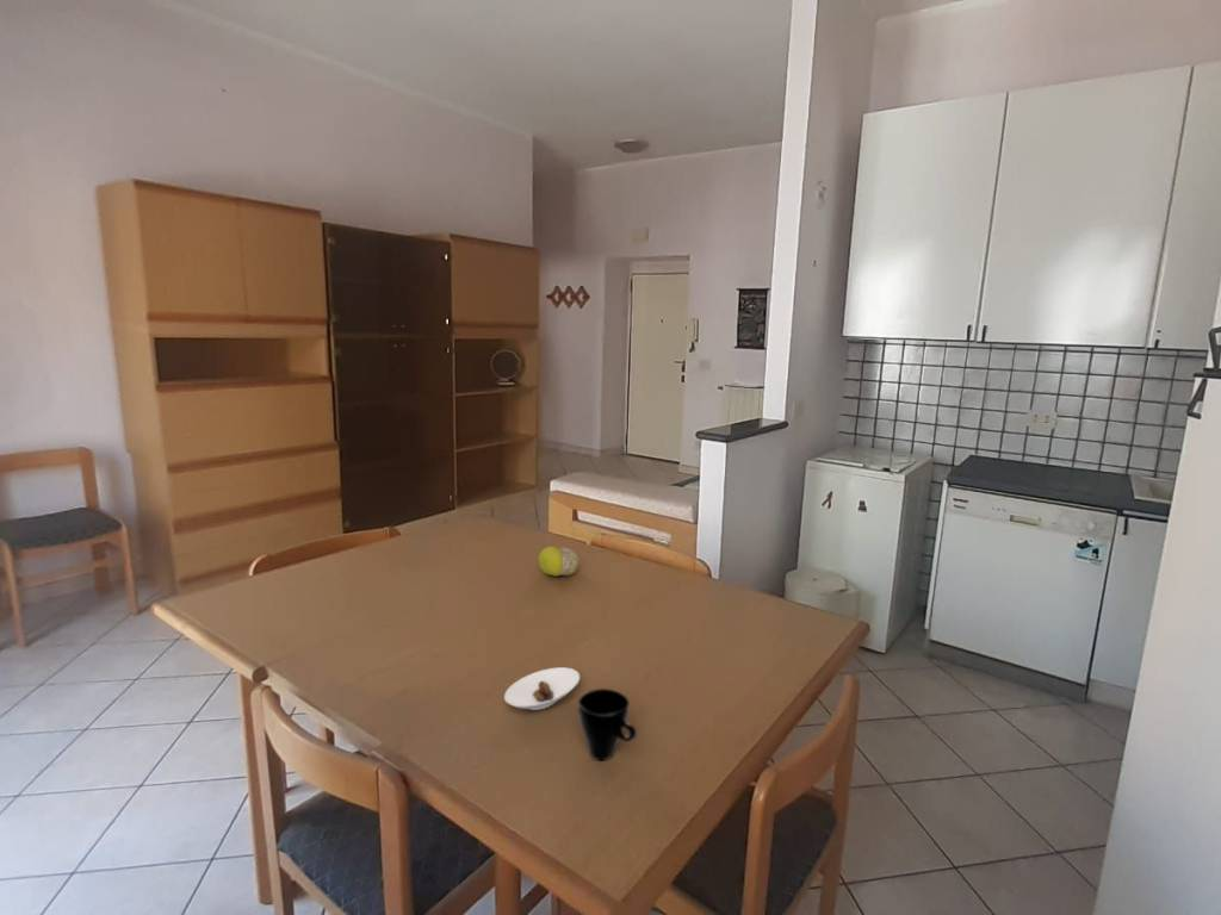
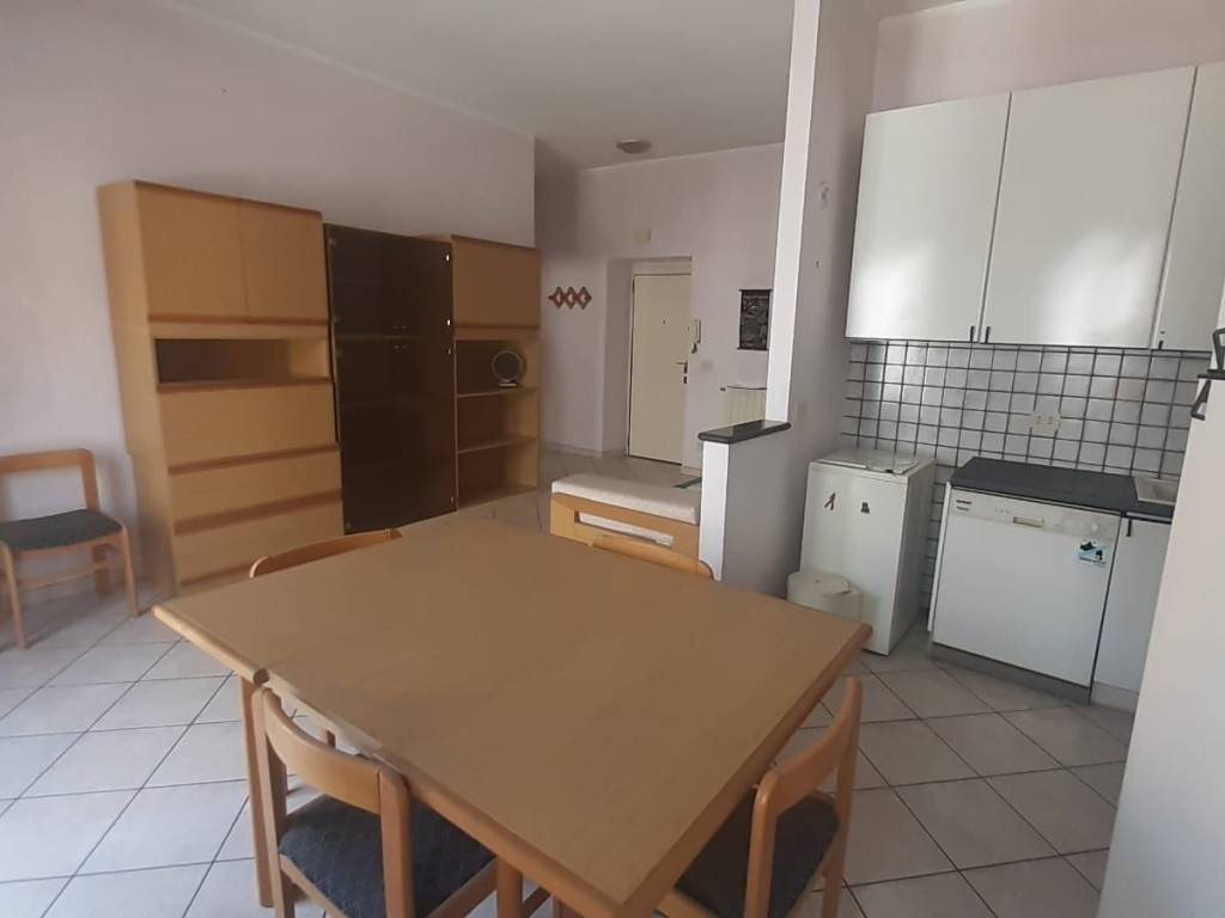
- cup [577,687,638,761]
- saucer [503,666,581,711]
- fruit [538,546,579,578]
